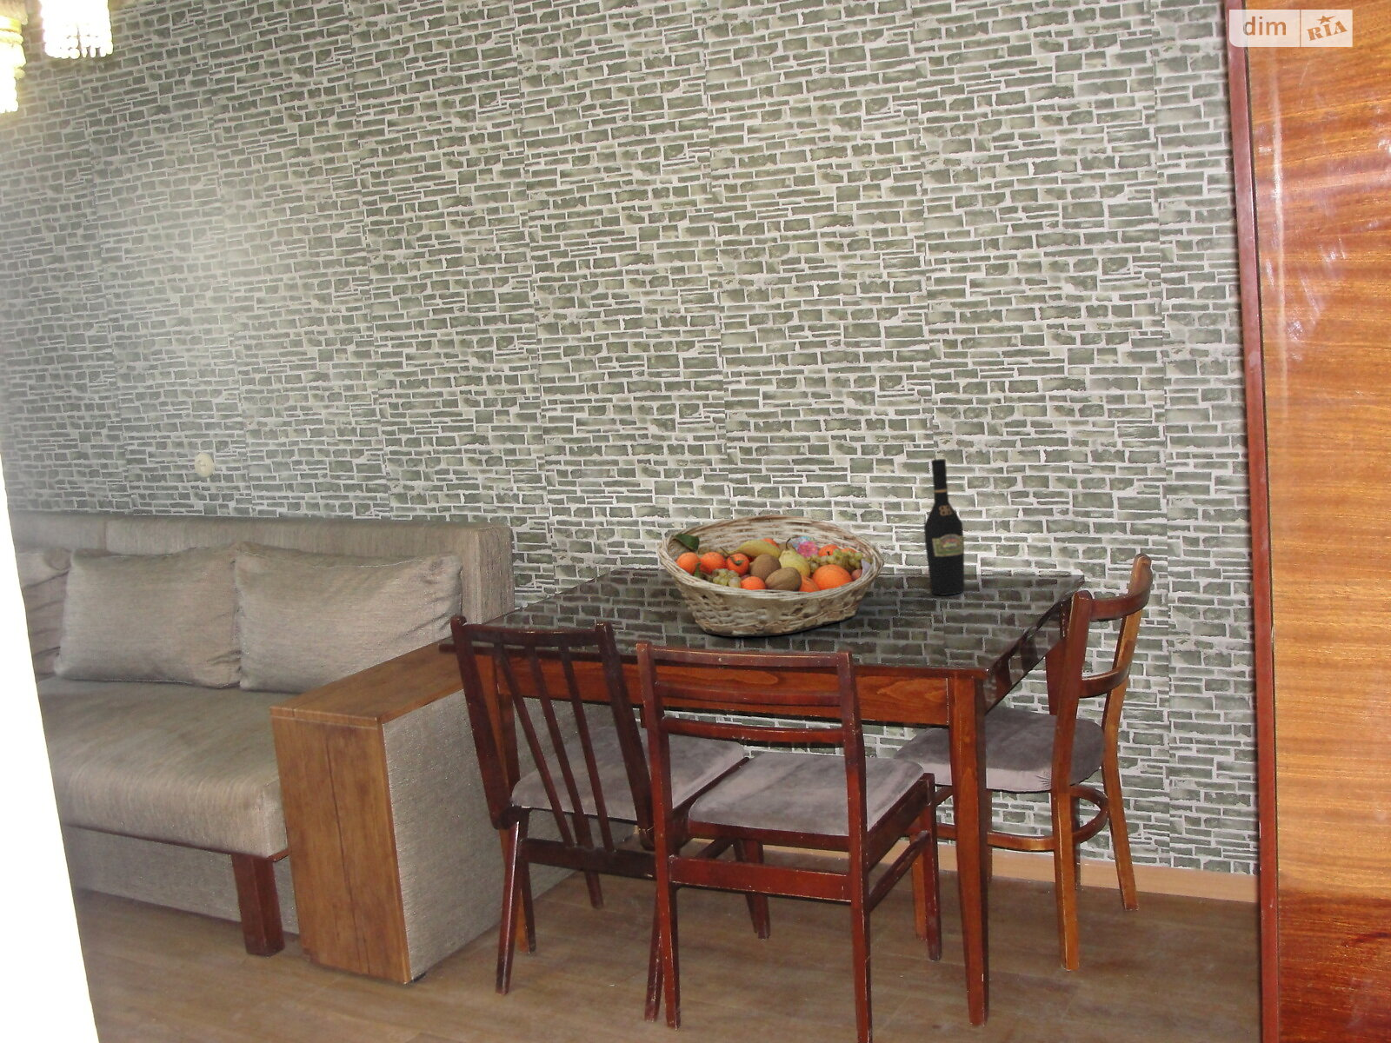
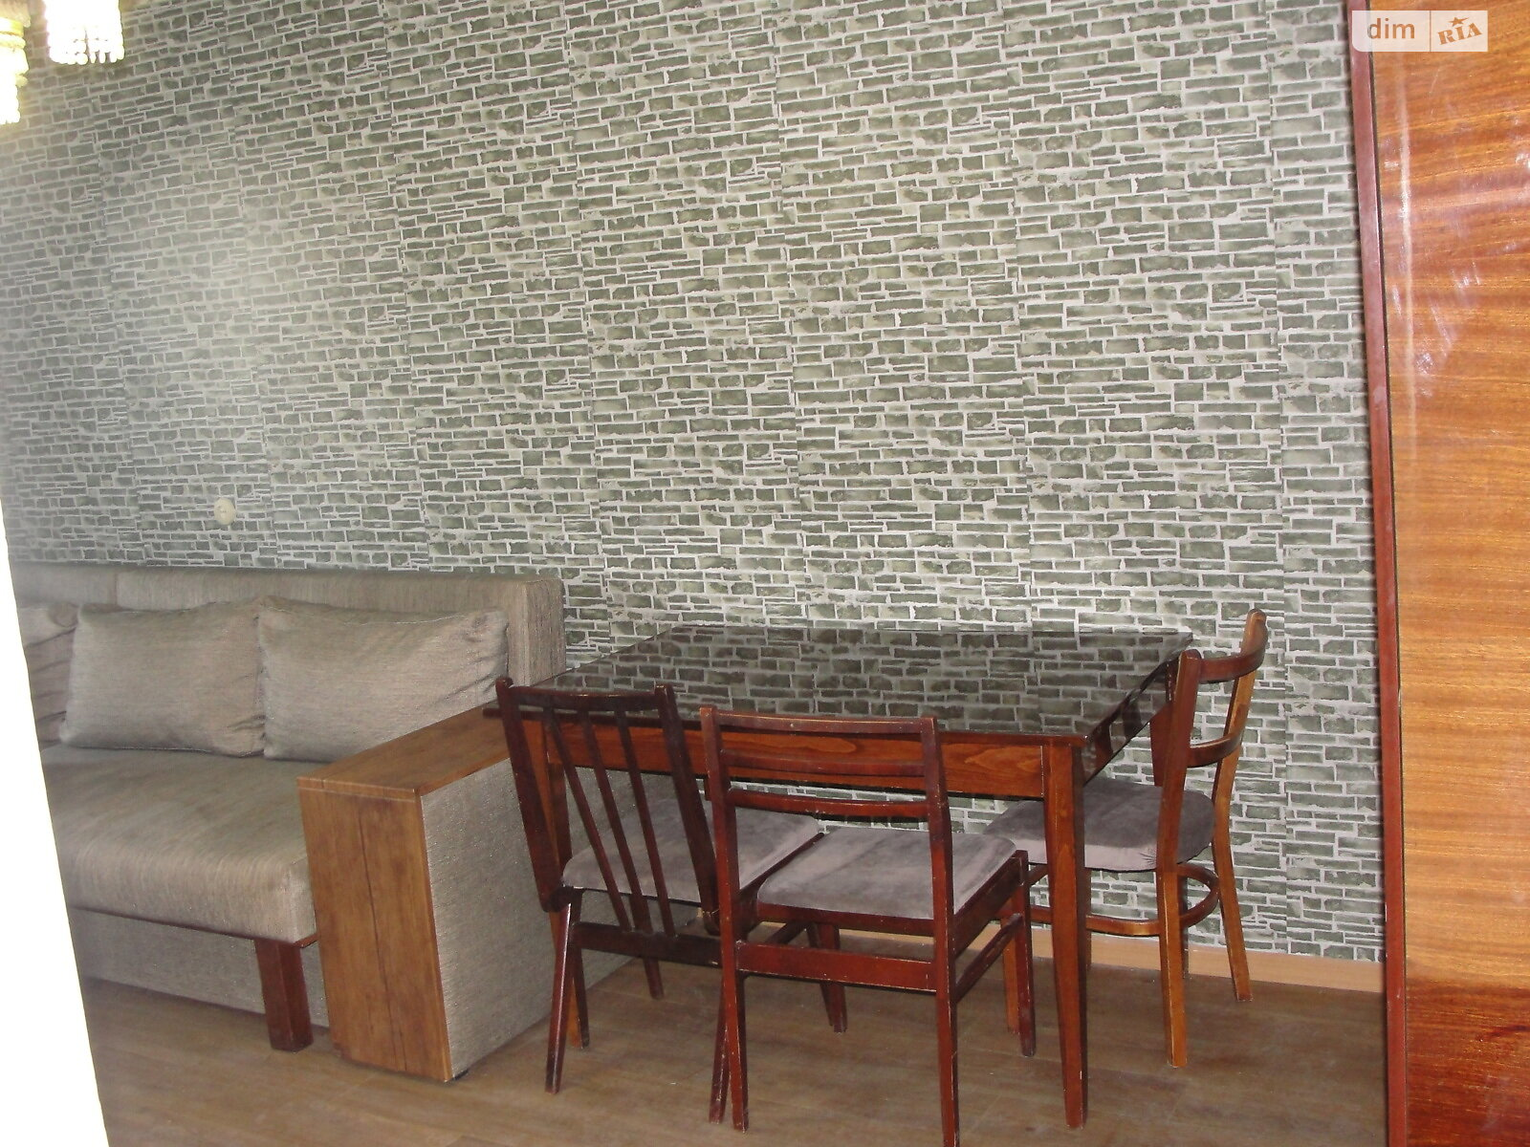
- wine bottle [923,458,965,596]
- fruit basket [656,513,885,638]
